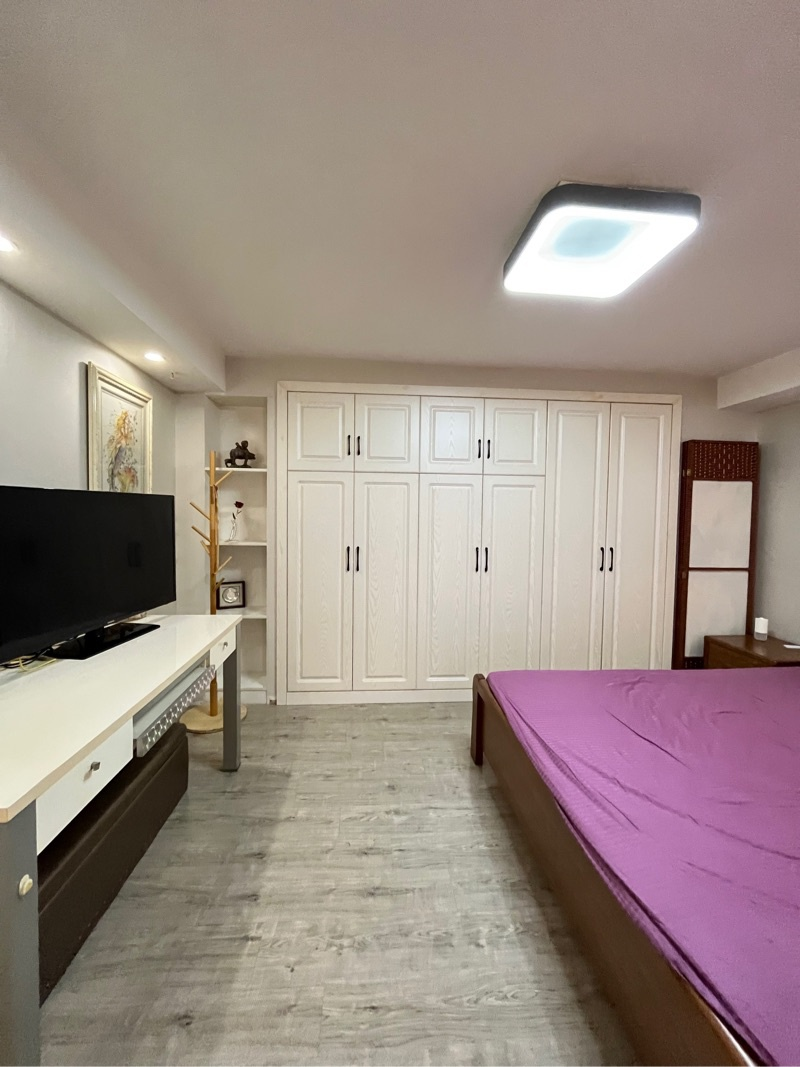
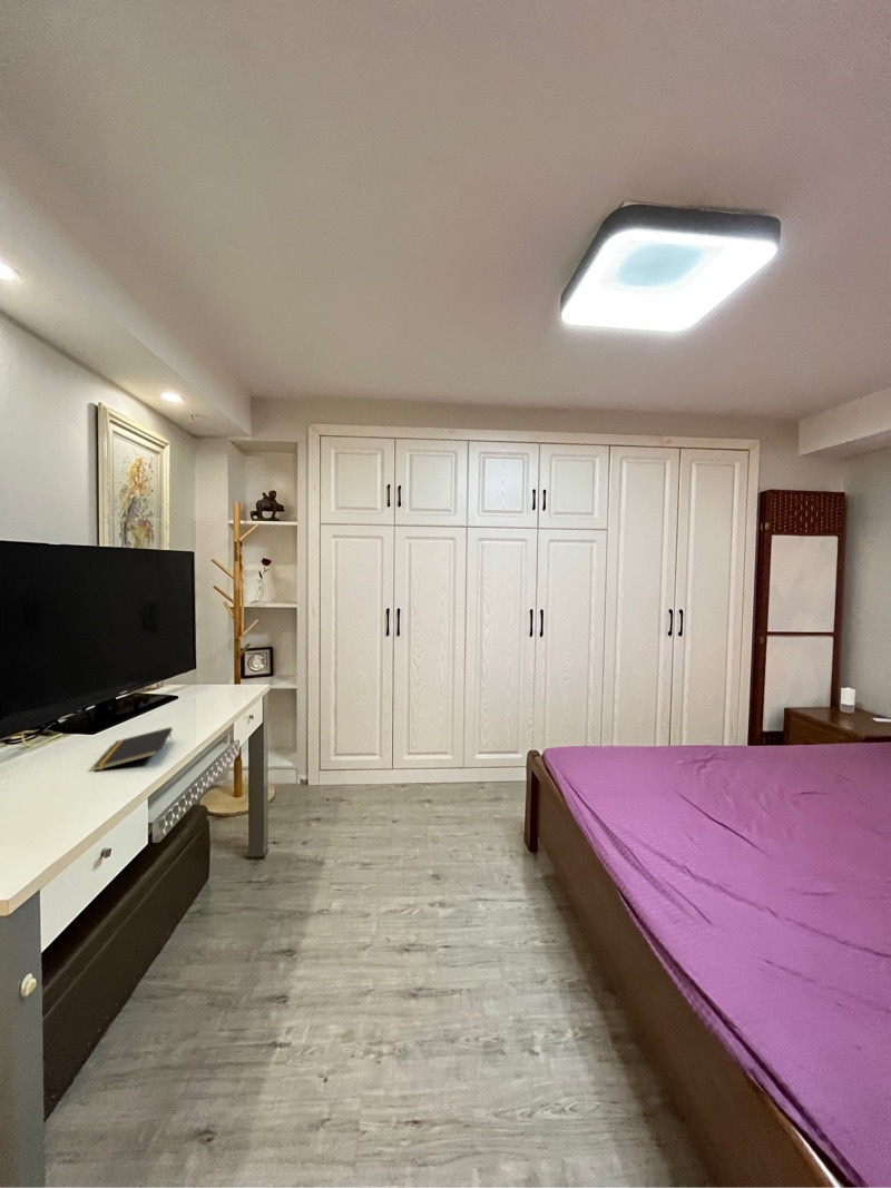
+ notepad [92,726,174,773]
